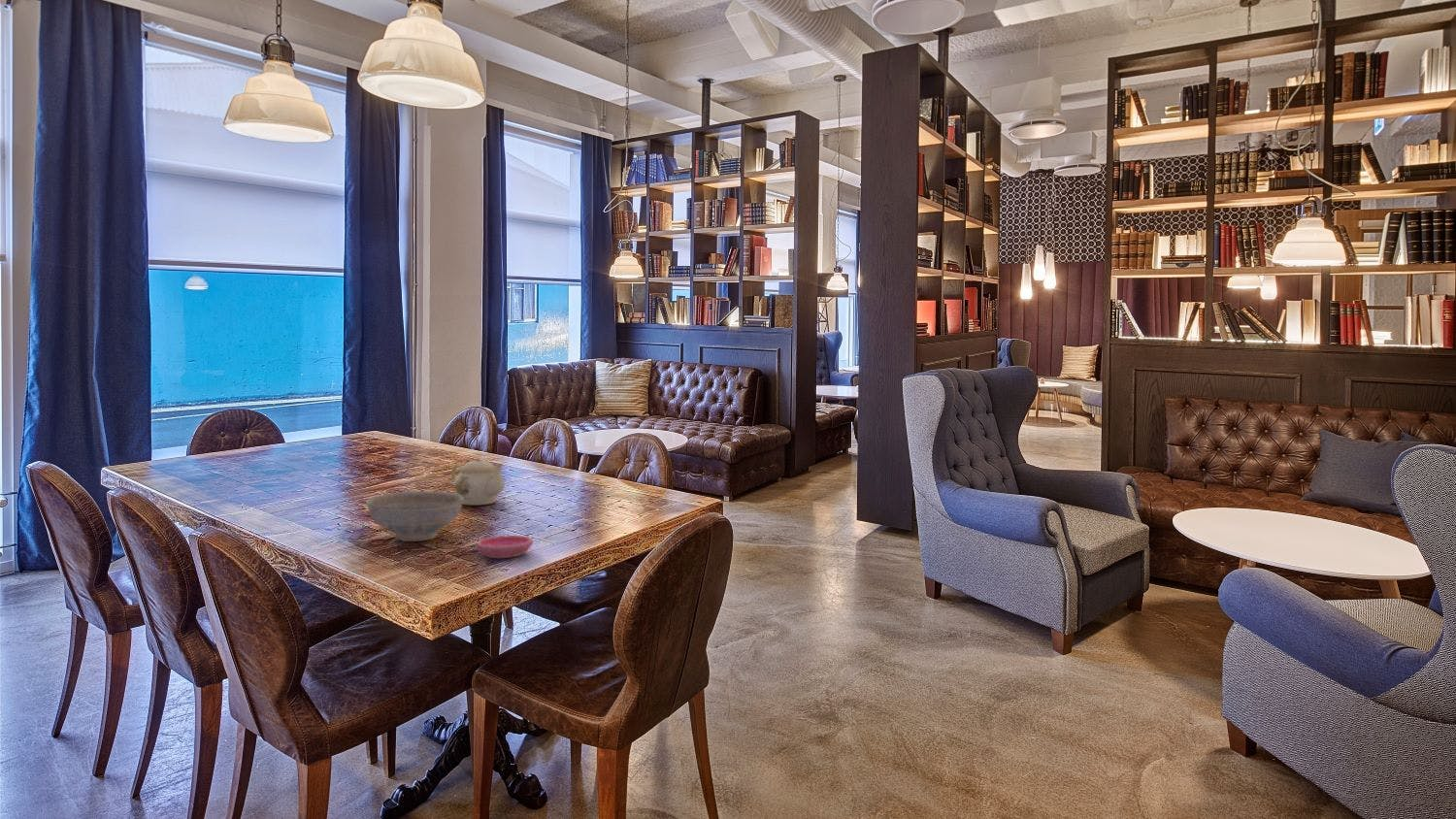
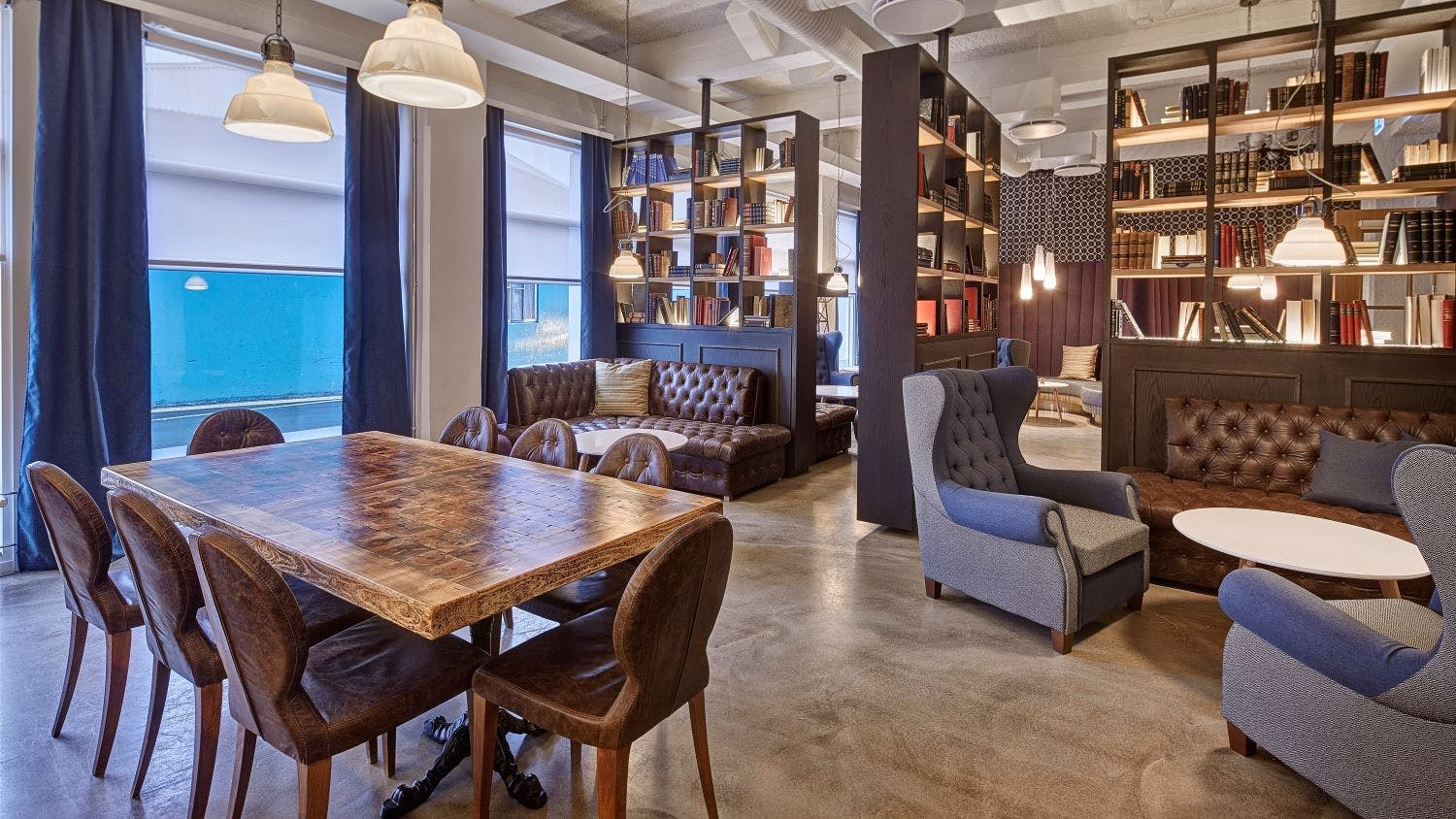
- teapot [450,456,506,506]
- saucer [476,535,534,559]
- decorative bowl [365,490,464,542]
